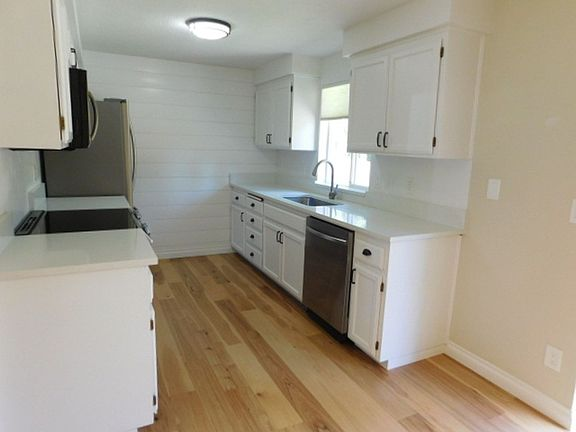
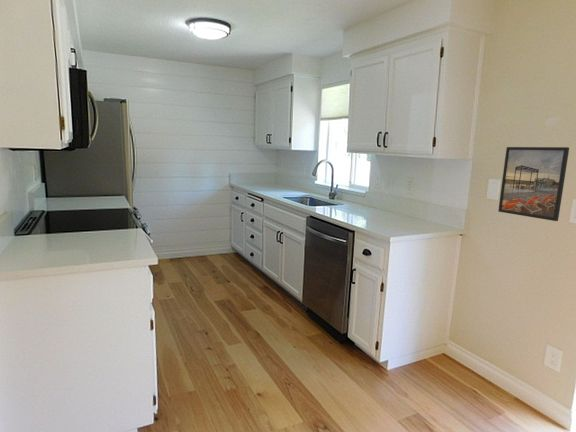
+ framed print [497,146,570,222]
